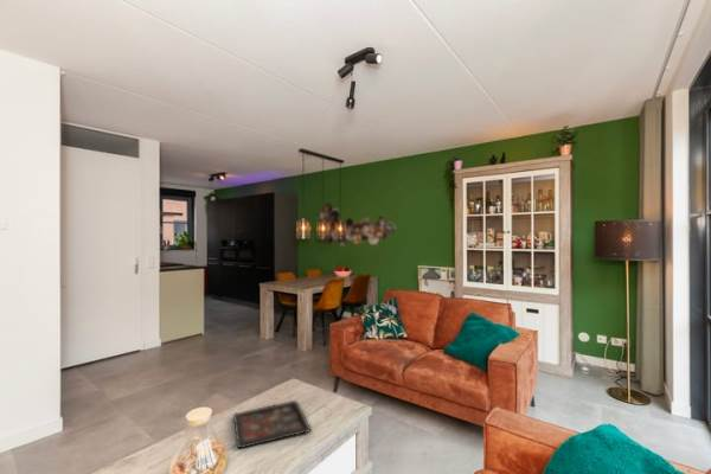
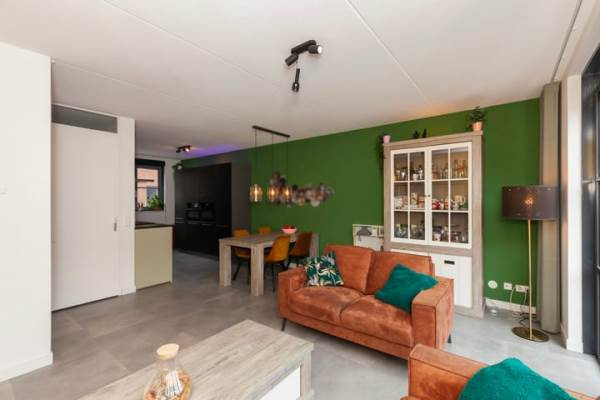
- decorative tray [232,399,312,450]
